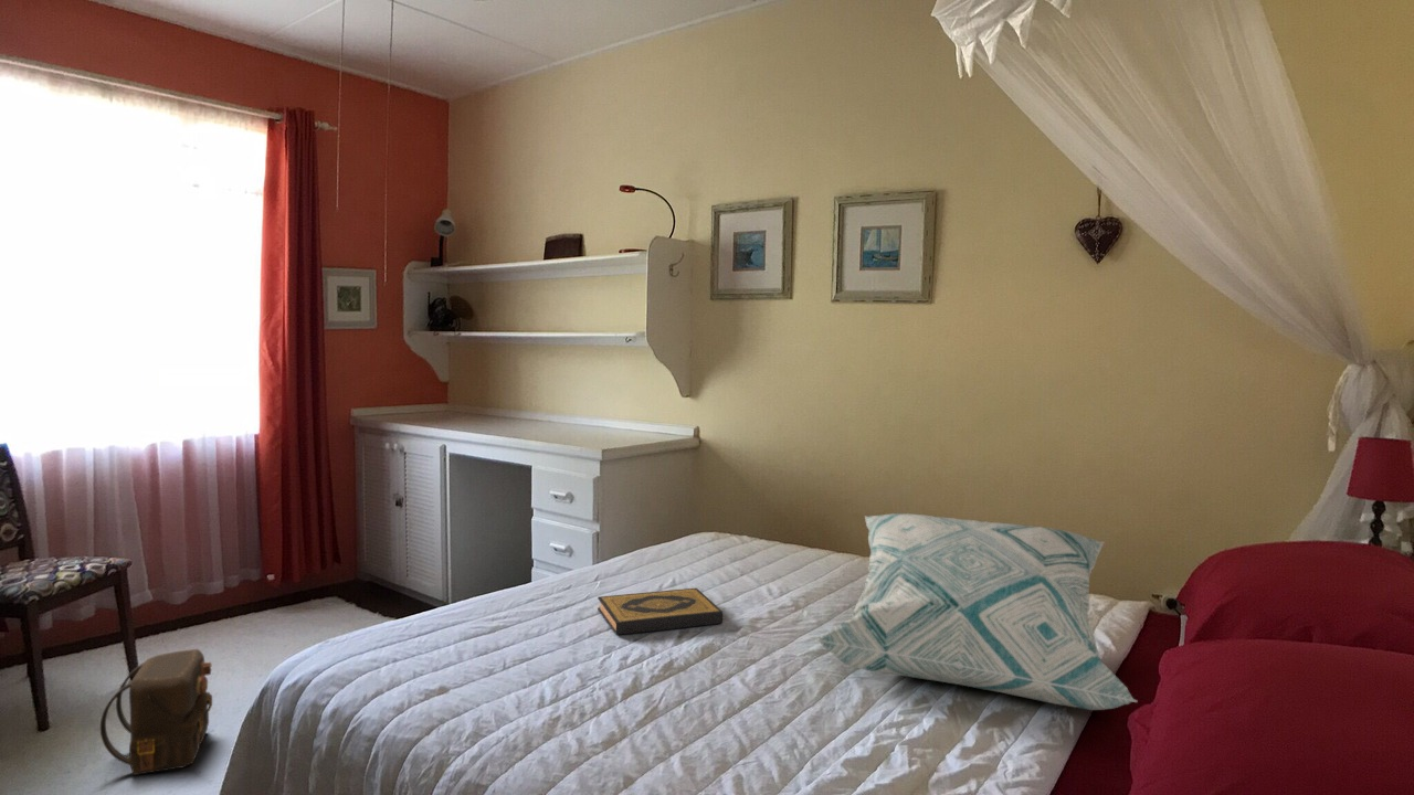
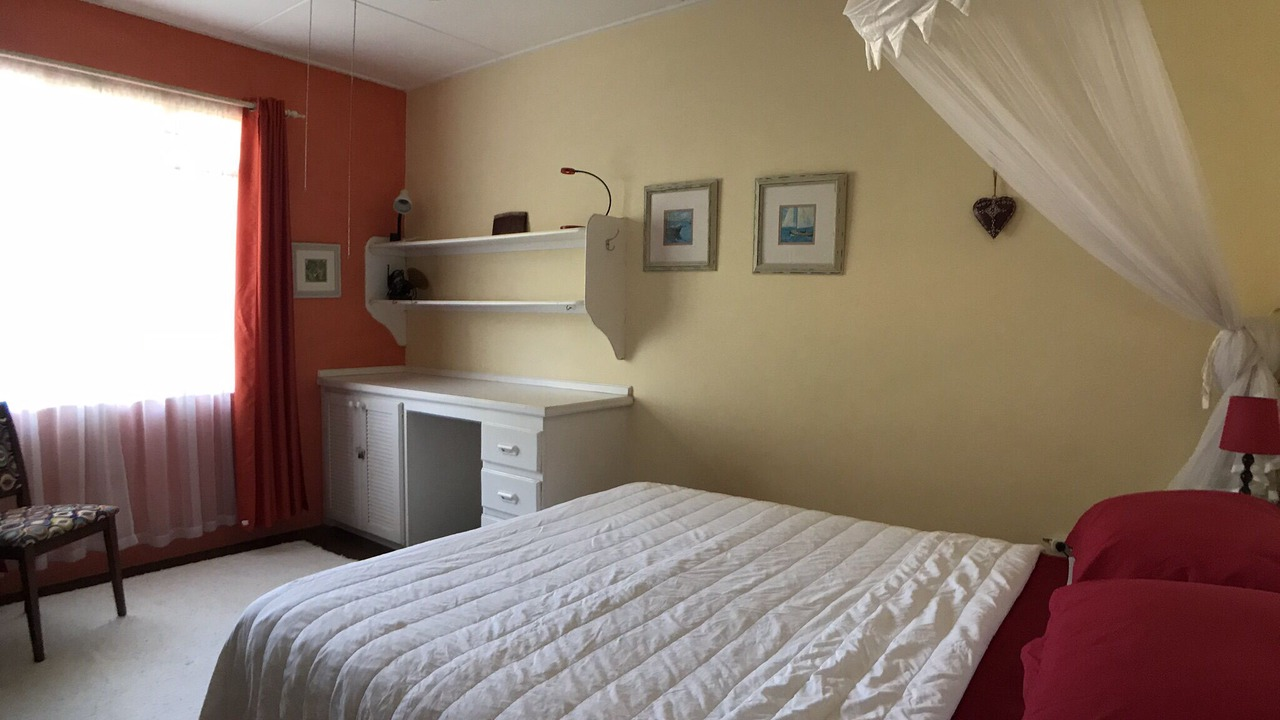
- hardback book [597,587,724,636]
- decorative pillow [815,512,1138,711]
- backpack [99,648,213,776]
